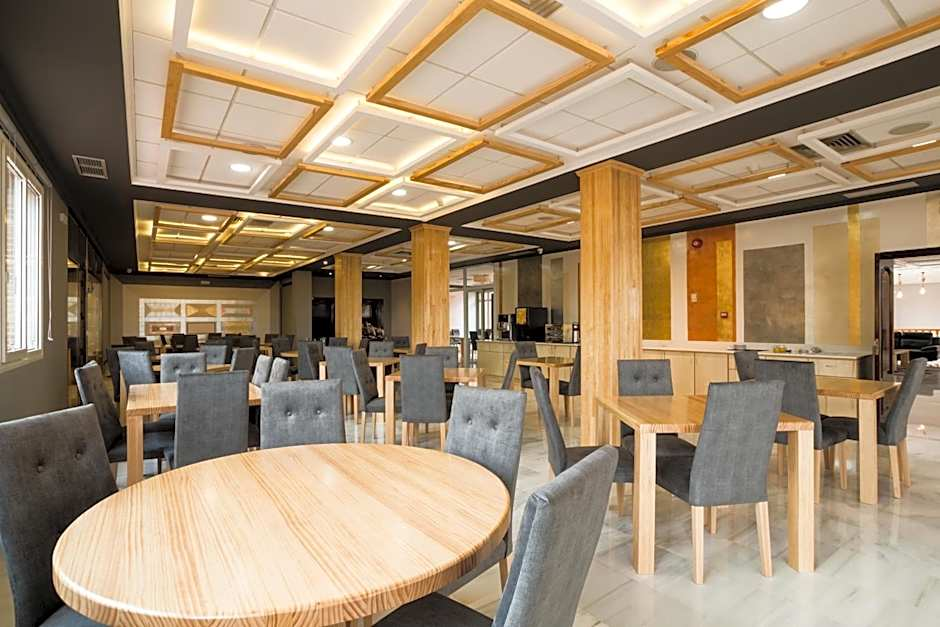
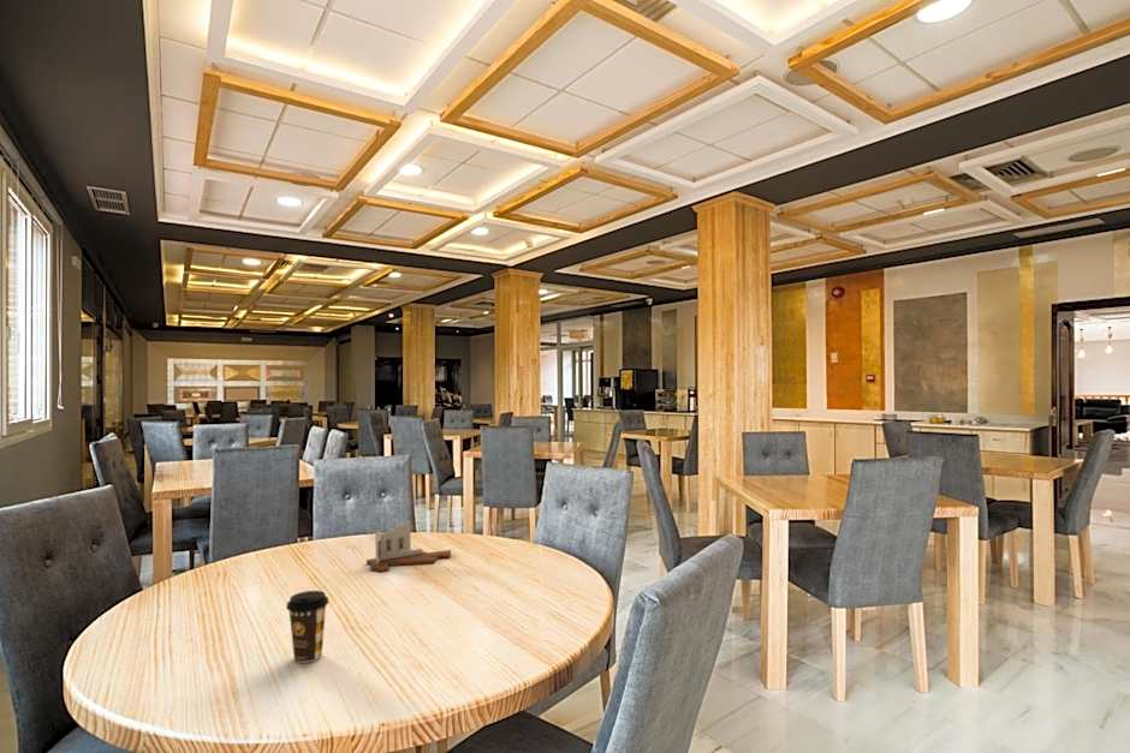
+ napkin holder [365,520,452,573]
+ coffee cup [285,590,329,664]
